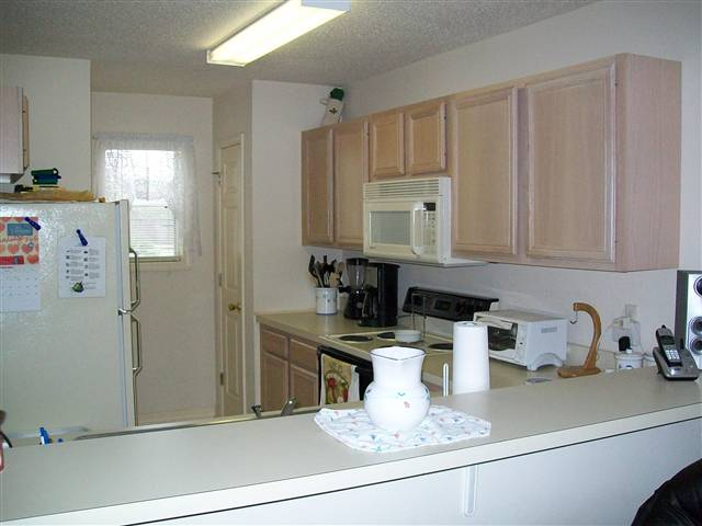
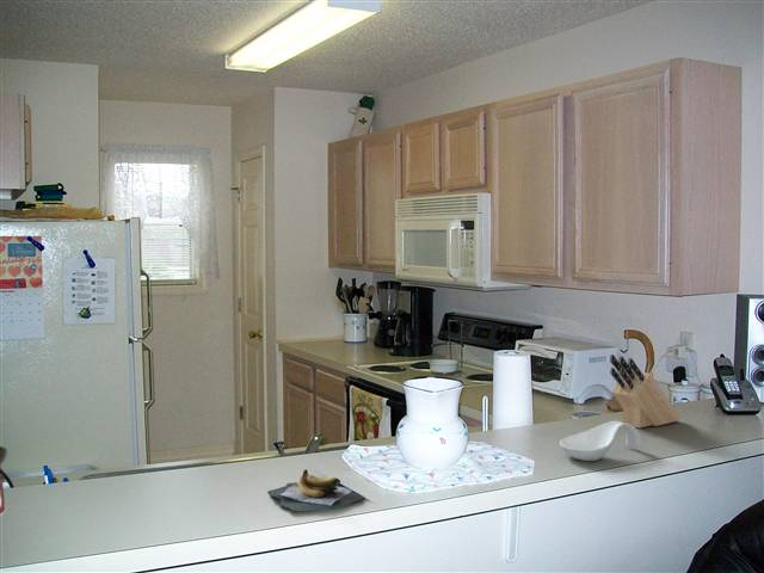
+ spoon rest [559,420,643,462]
+ knife block [609,353,682,430]
+ banana bunch [267,468,365,512]
